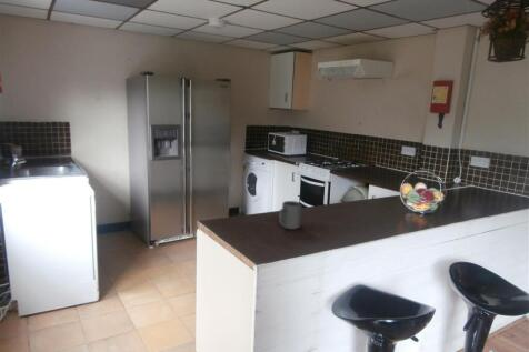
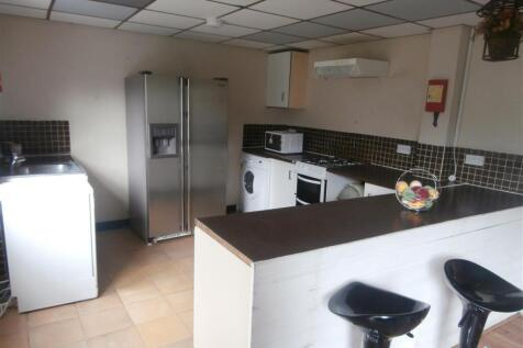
- mug [278,200,302,230]
